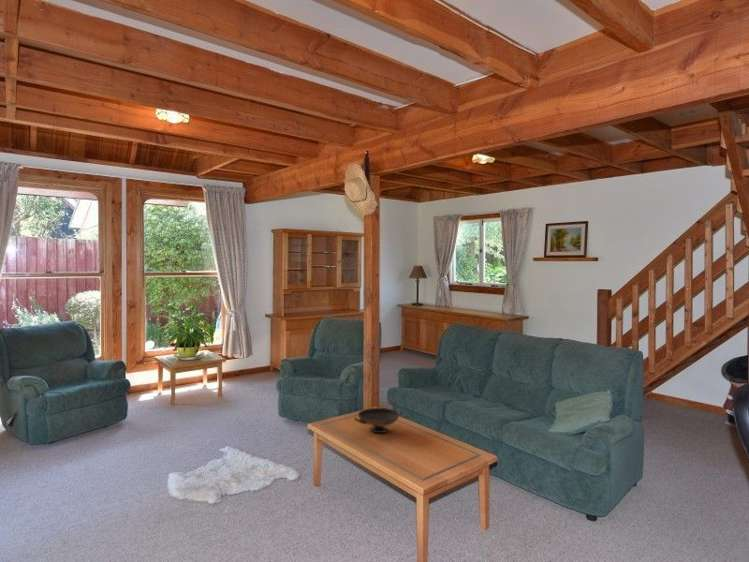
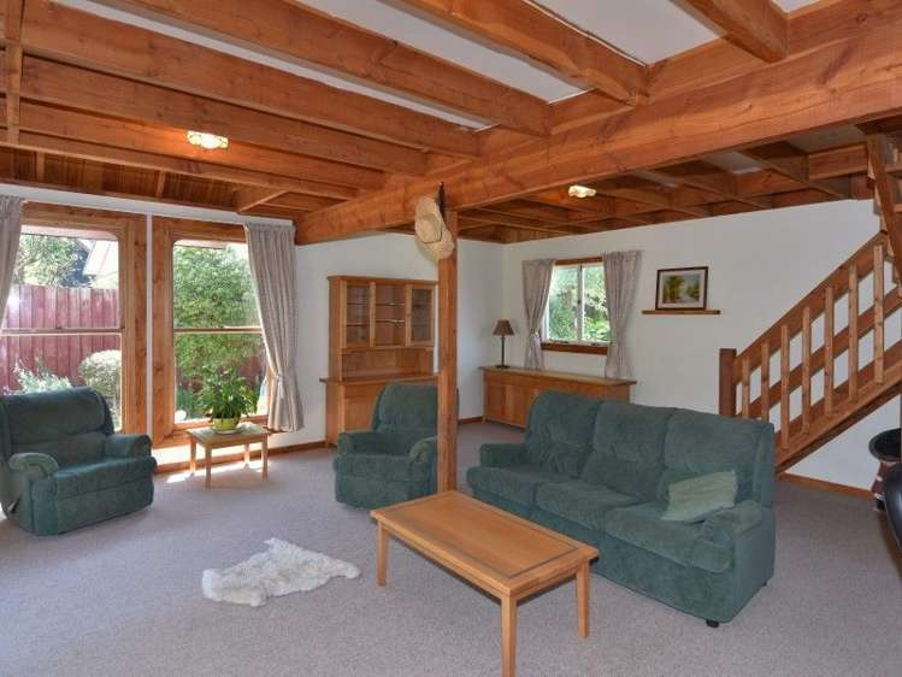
- decorative bowl [353,407,403,434]
